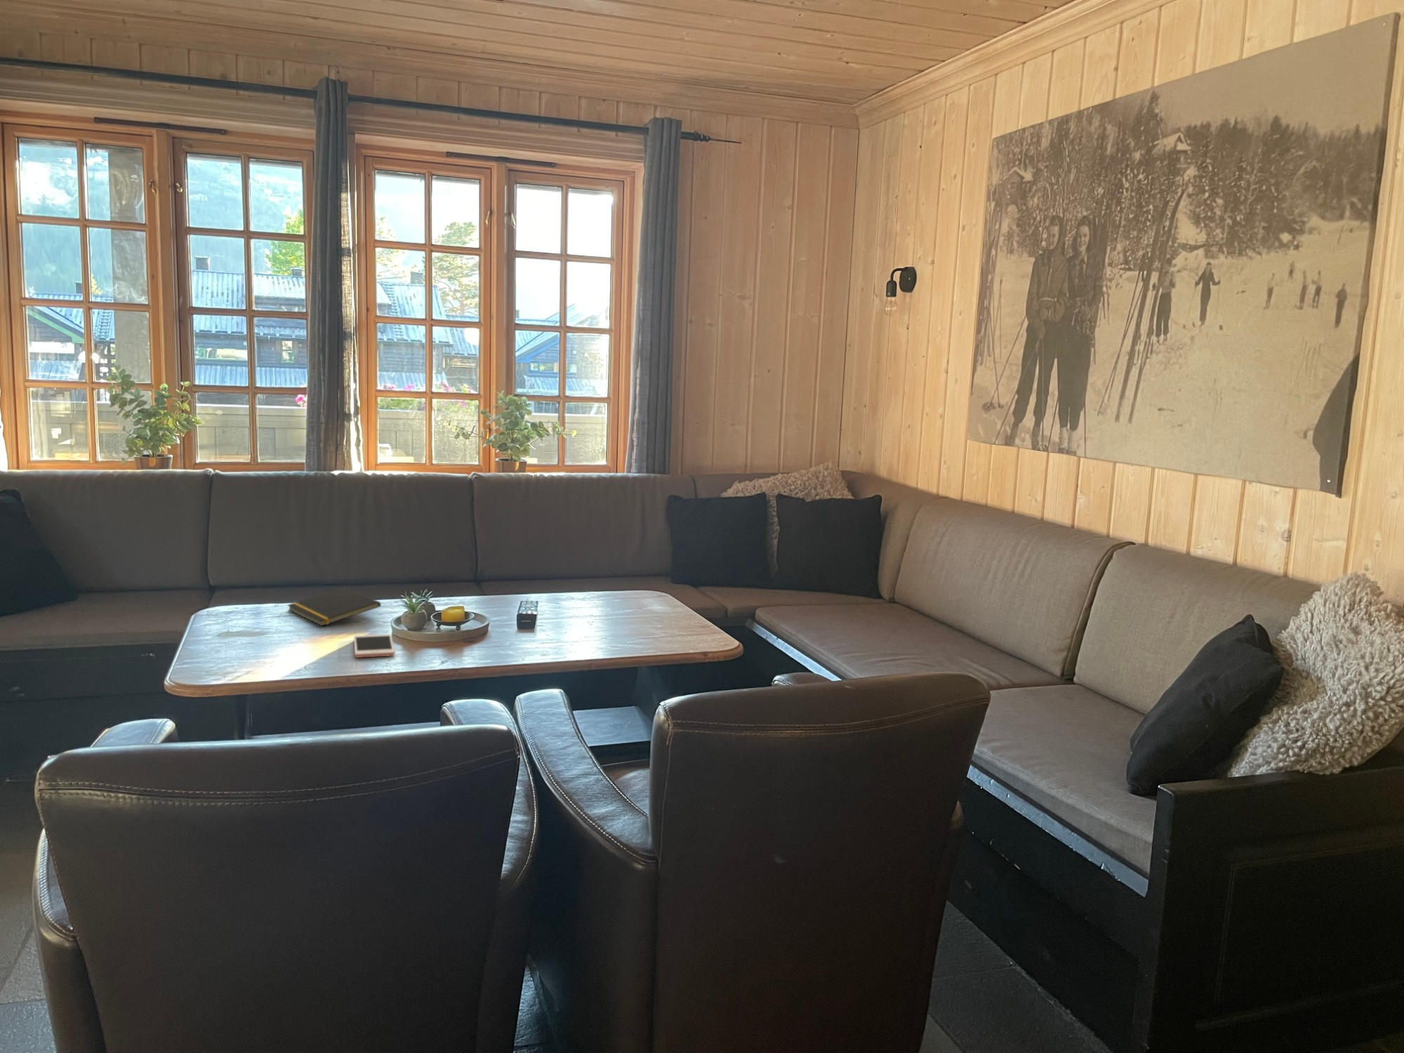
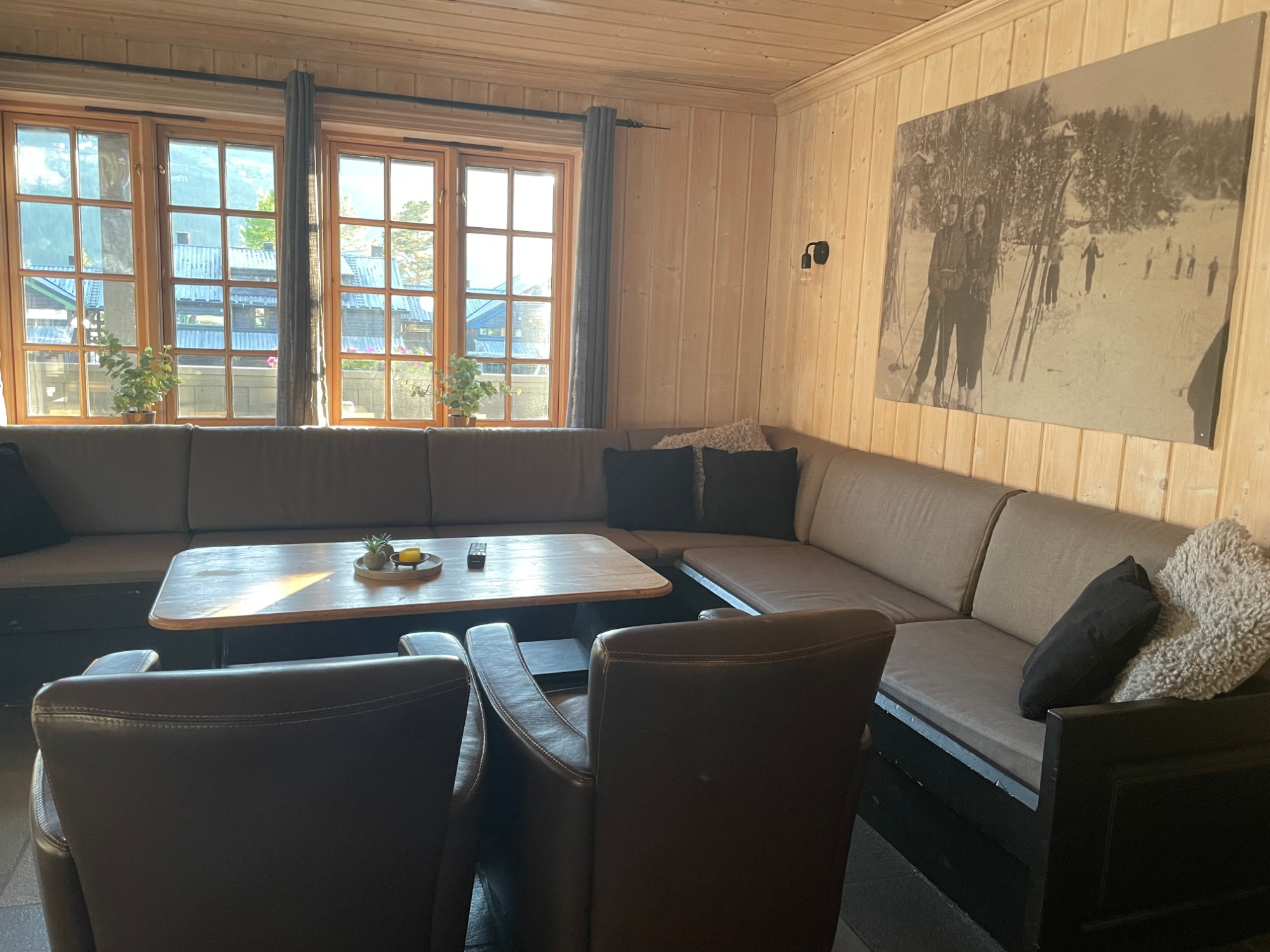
- notepad [287,587,381,627]
- cell phone [353,633,396,658]
